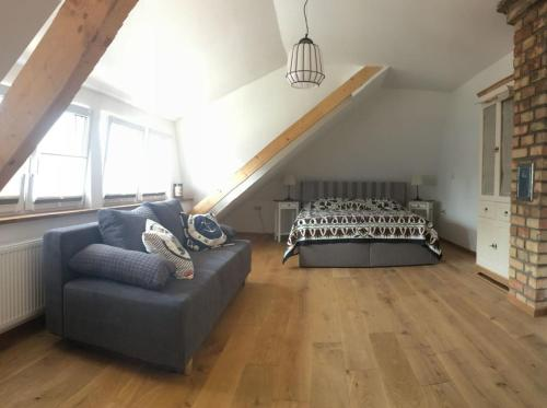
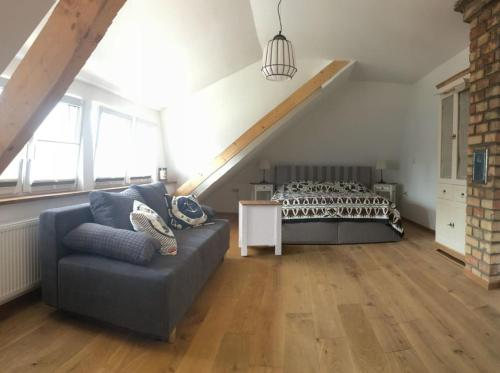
+ side table [238,200,284,257]
